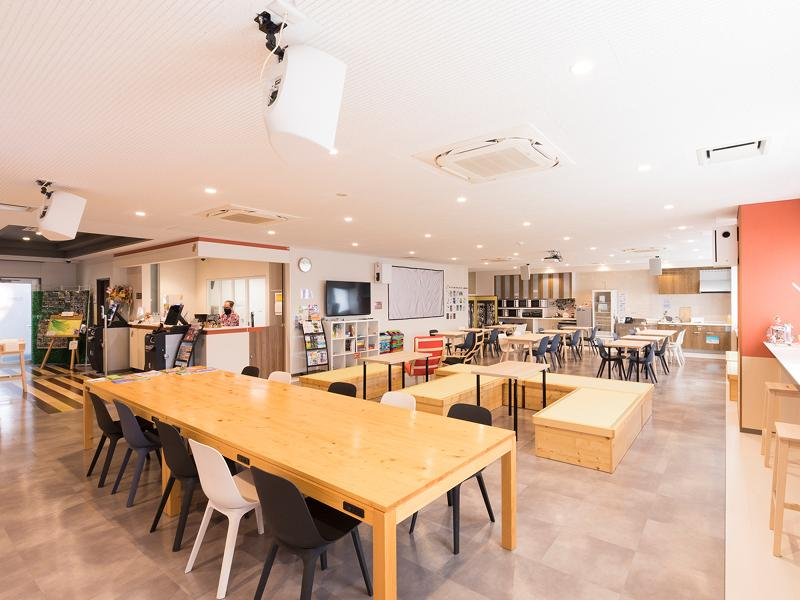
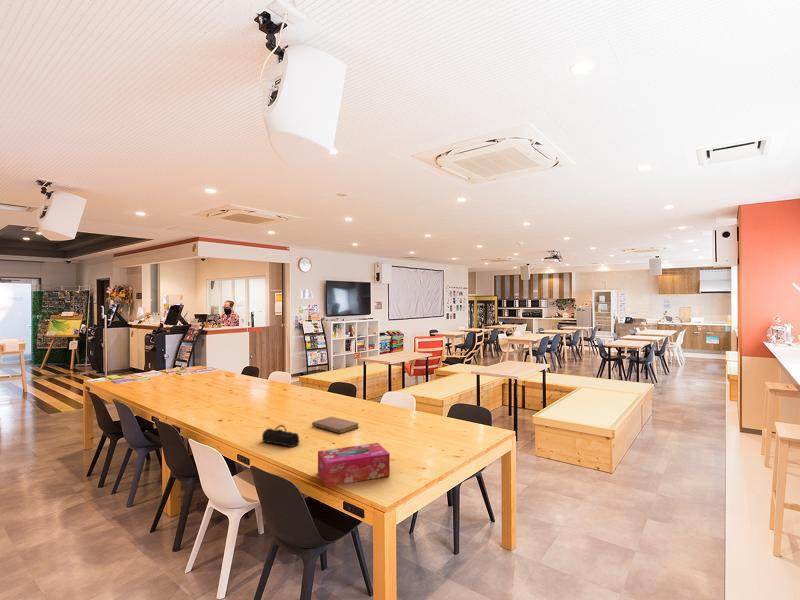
+ notebook [311,416,360,435]
+ pencil case [261,424,301,448]
+ tissue box [317,442,391,488]
